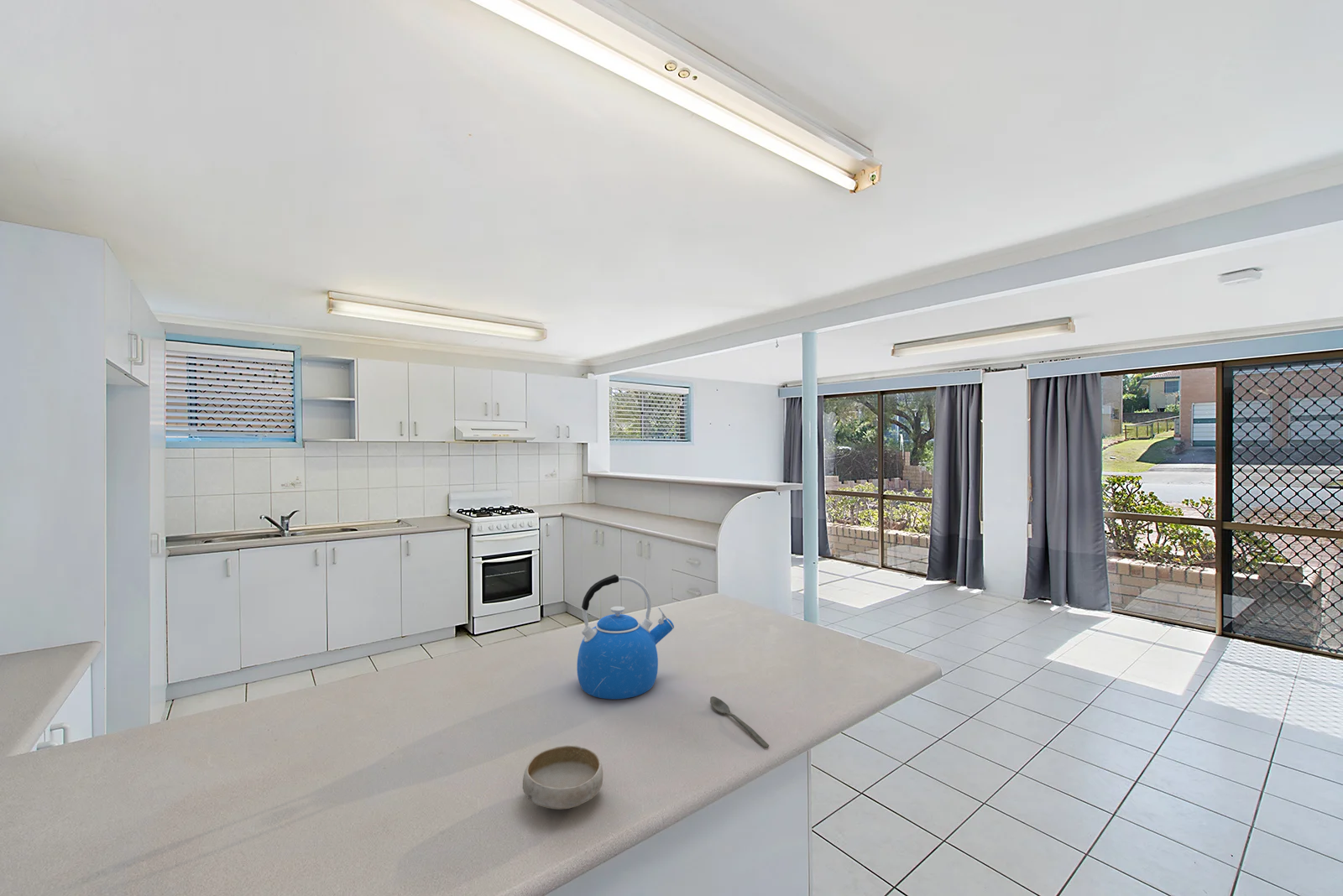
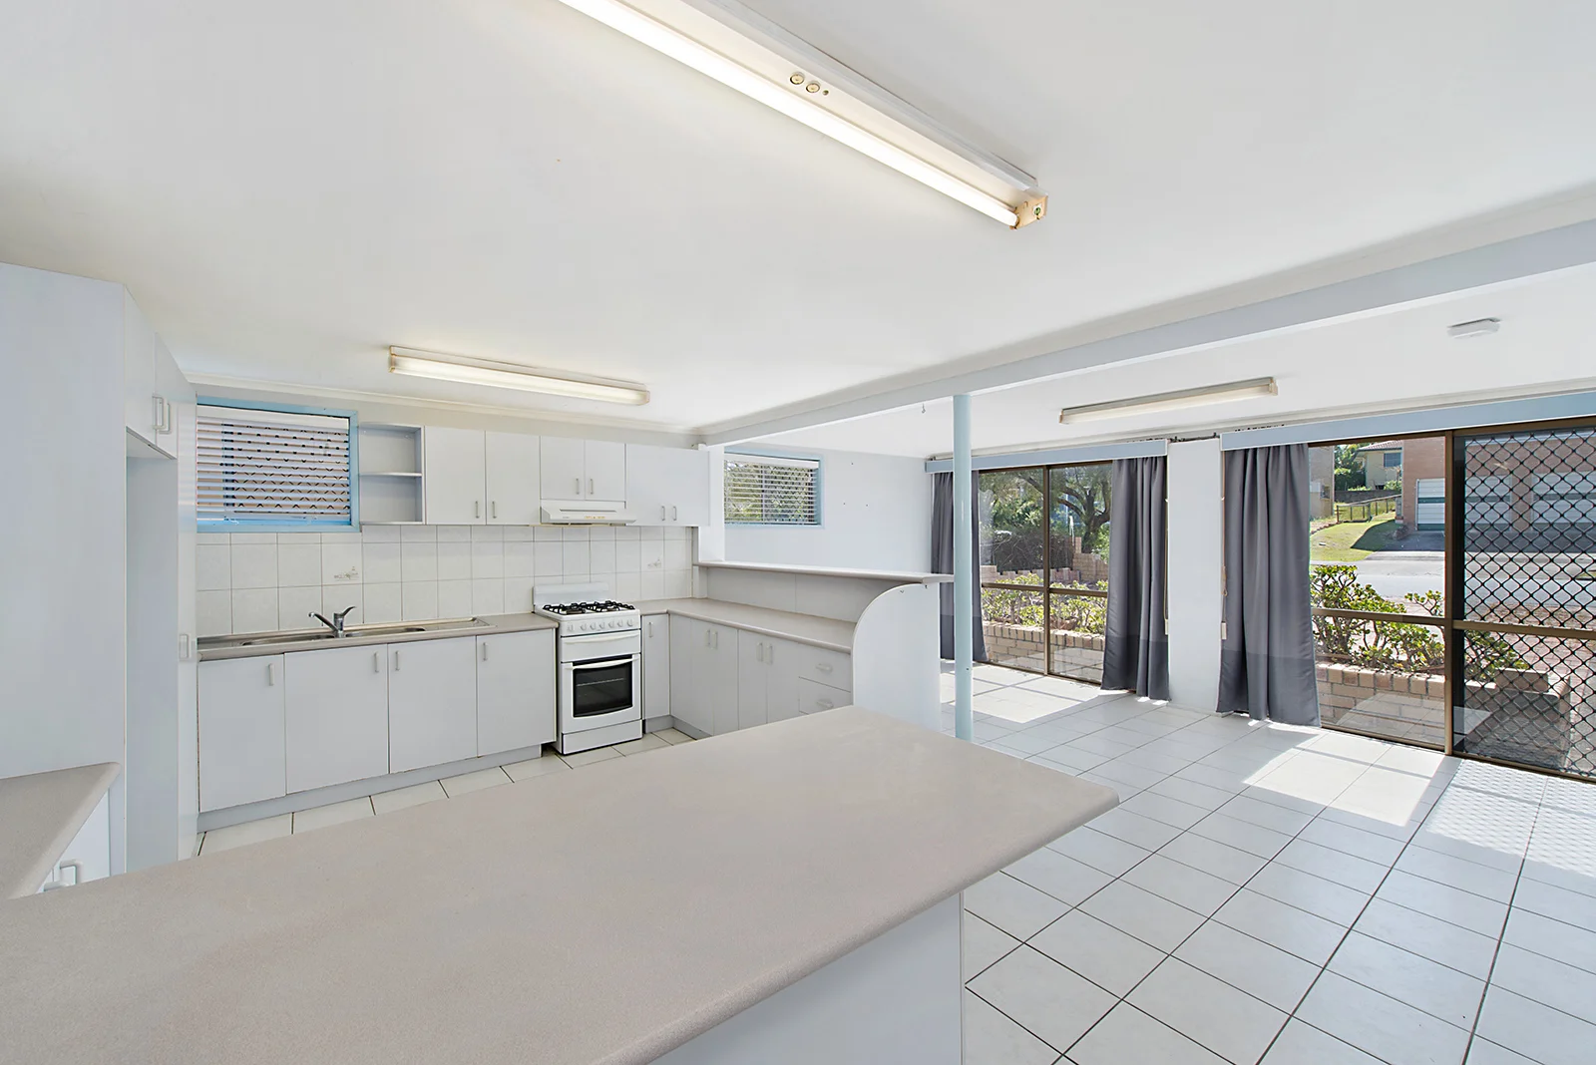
- spoon [709,695,770,748]
- bowl [522,744,604,810]
- kettle [577,574,675,700]
